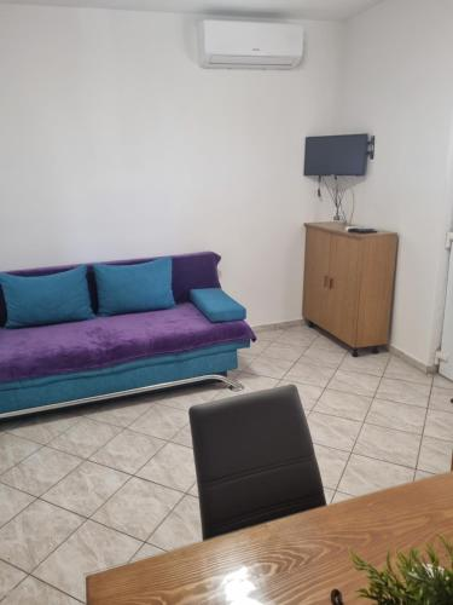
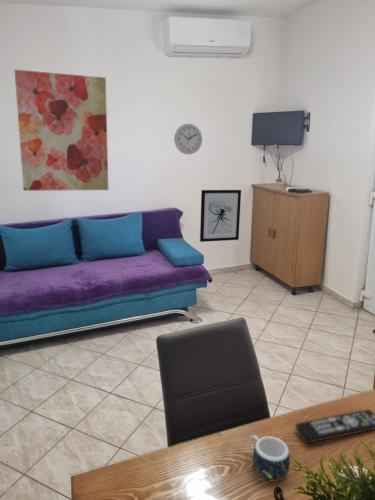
+ wall art [199,189,242,243]
+ mug [249,434,291,483]
+ remote control [295,409,375,444]
+ wall clock [173,123,203,155]
+ wall art [13,69,110,192]
